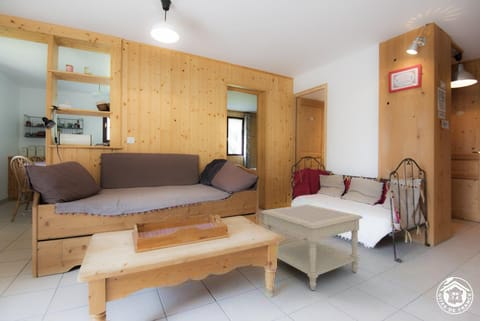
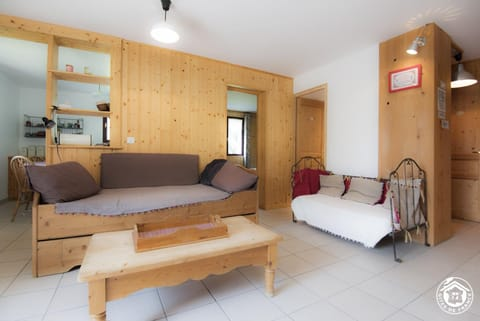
- side table [260,204,364,291]
